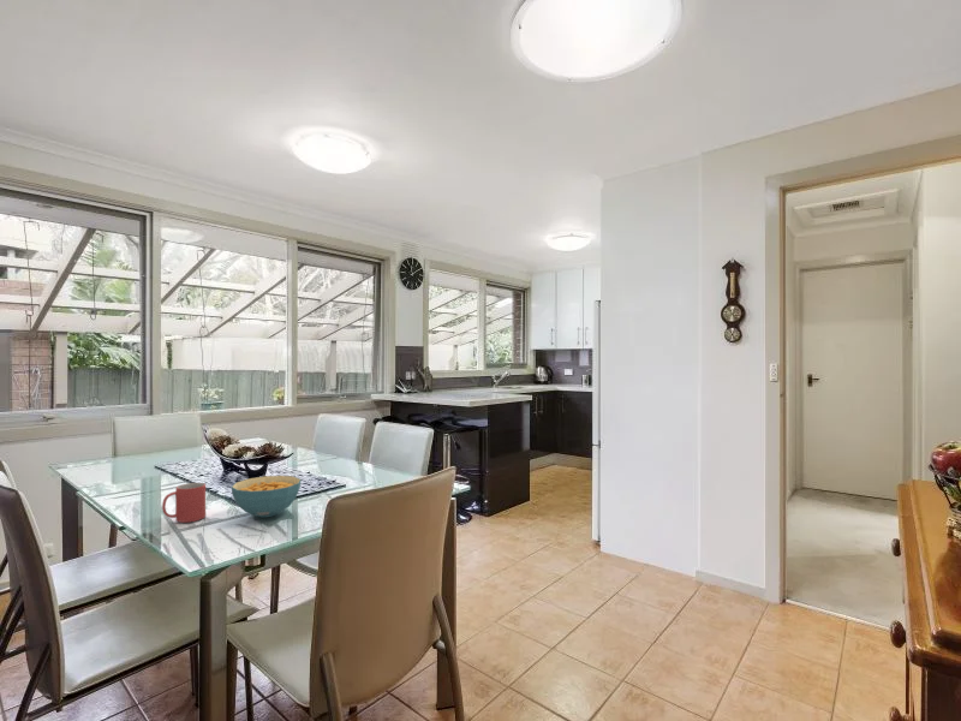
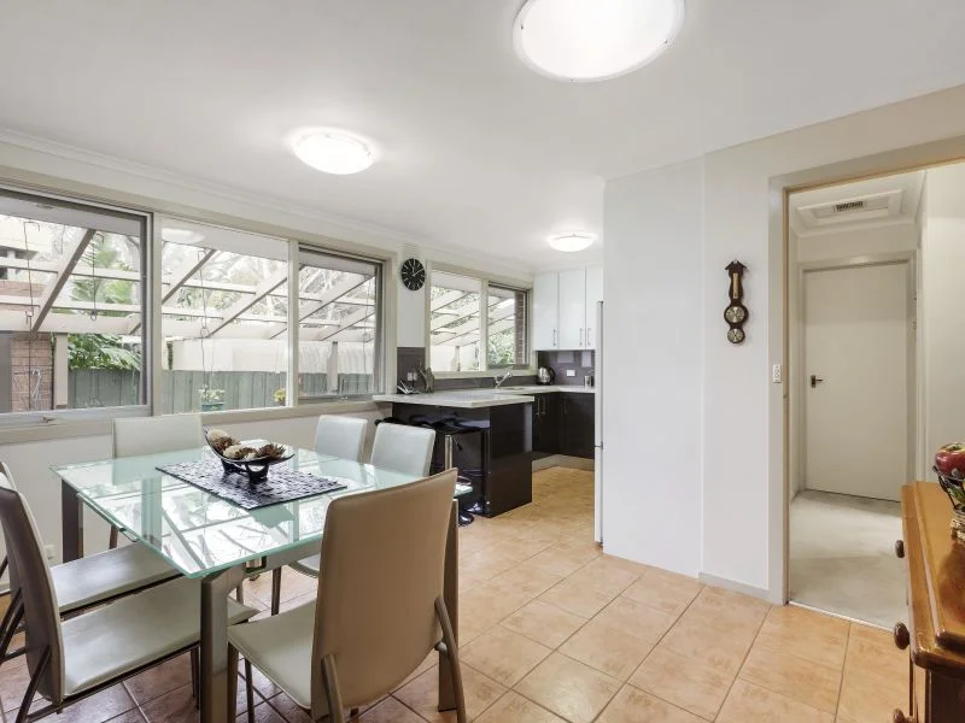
- mug [161,482,207,524]
- cereal bowl [231,475,303,518]
